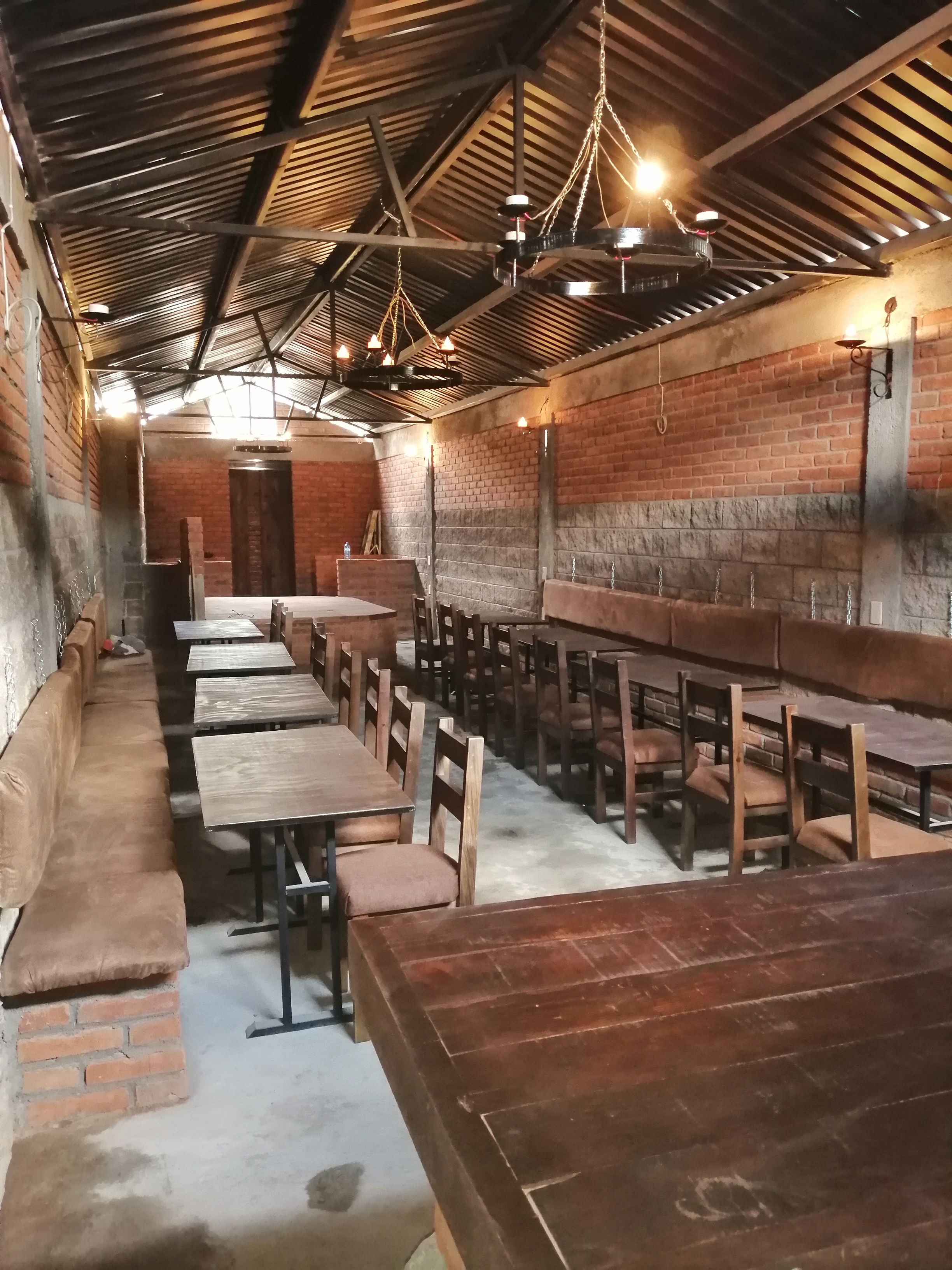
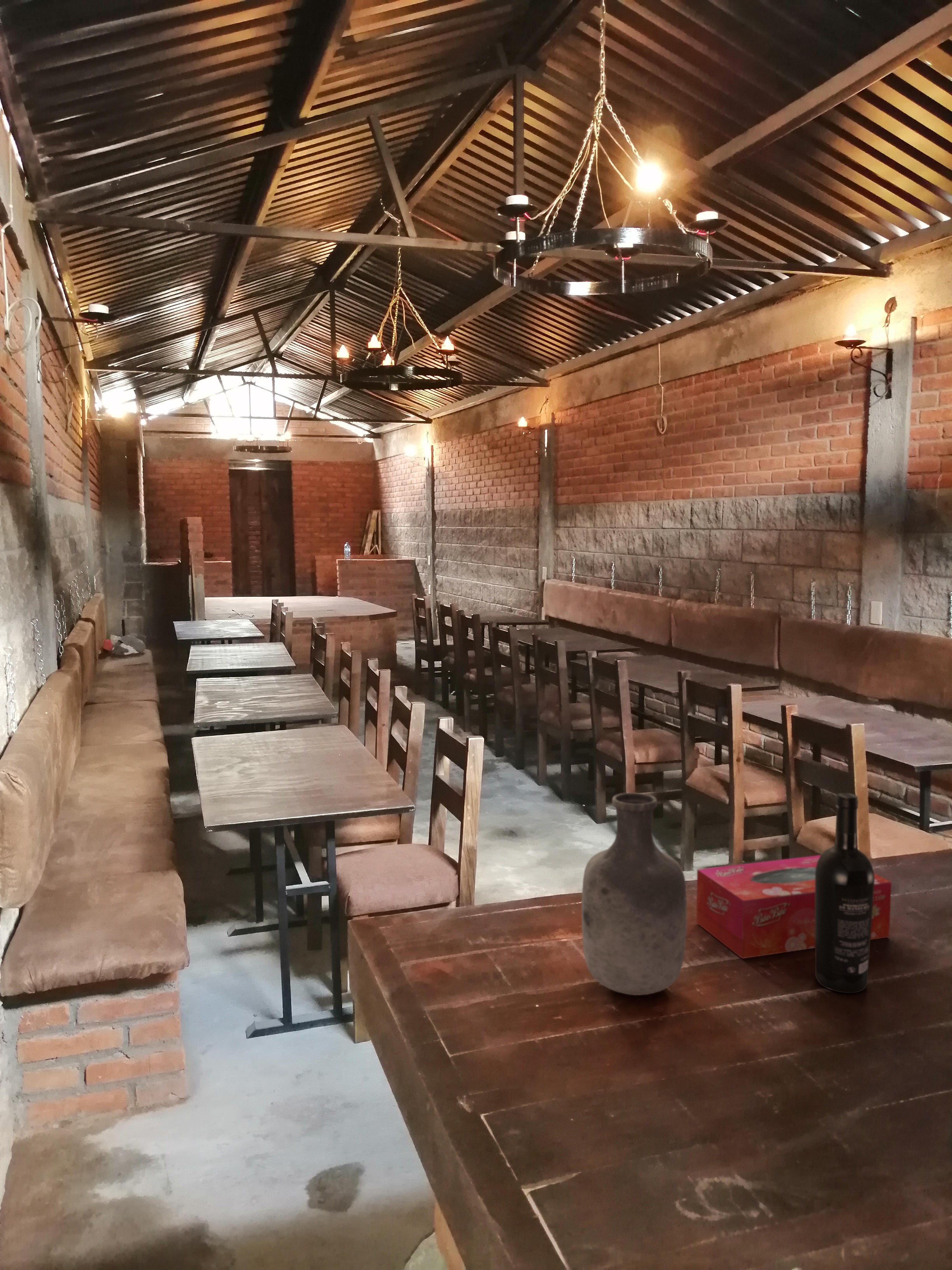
+ tissue box [696,855,892,959]
+ wine bottle [815,793,875,994]
+ vase [581,792,687,996]
